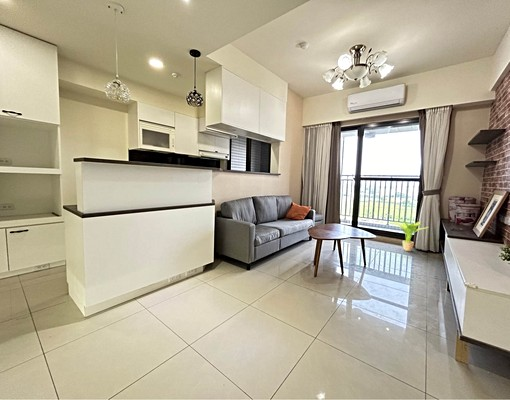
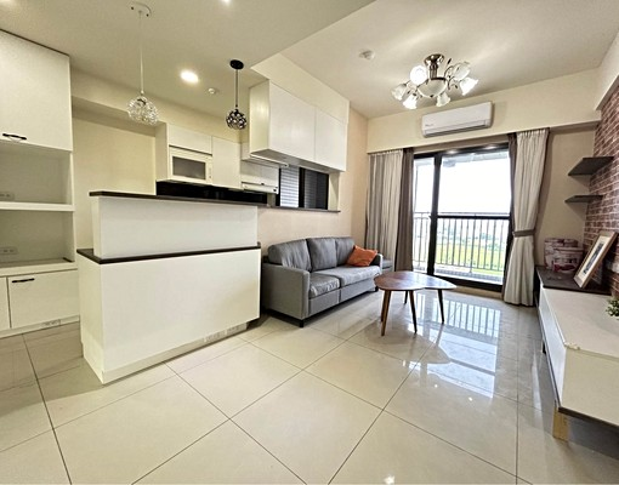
- potted plant [394,216,429,252]
